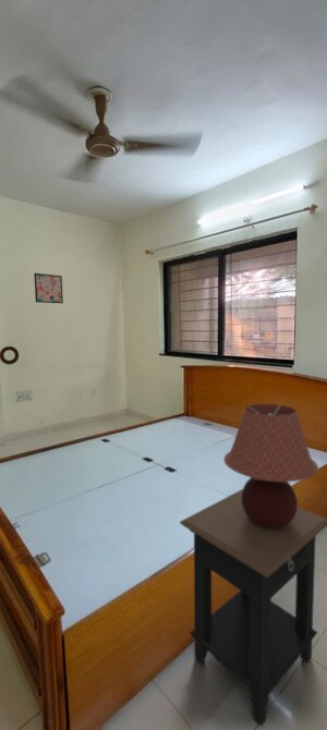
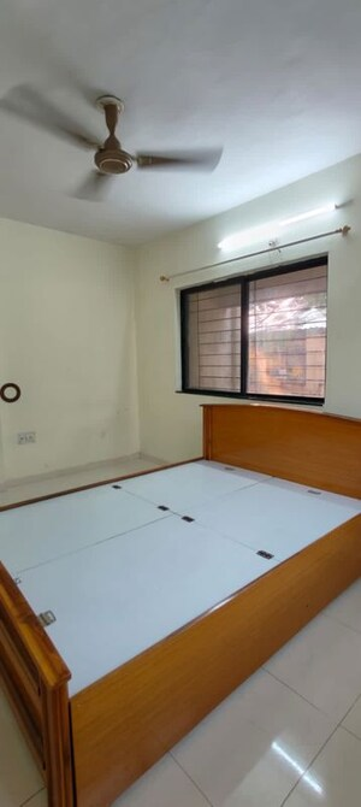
- side table [179,488,327,728]
- wall art [33,272,64,304]
- table lamp [222,403,319,528]
